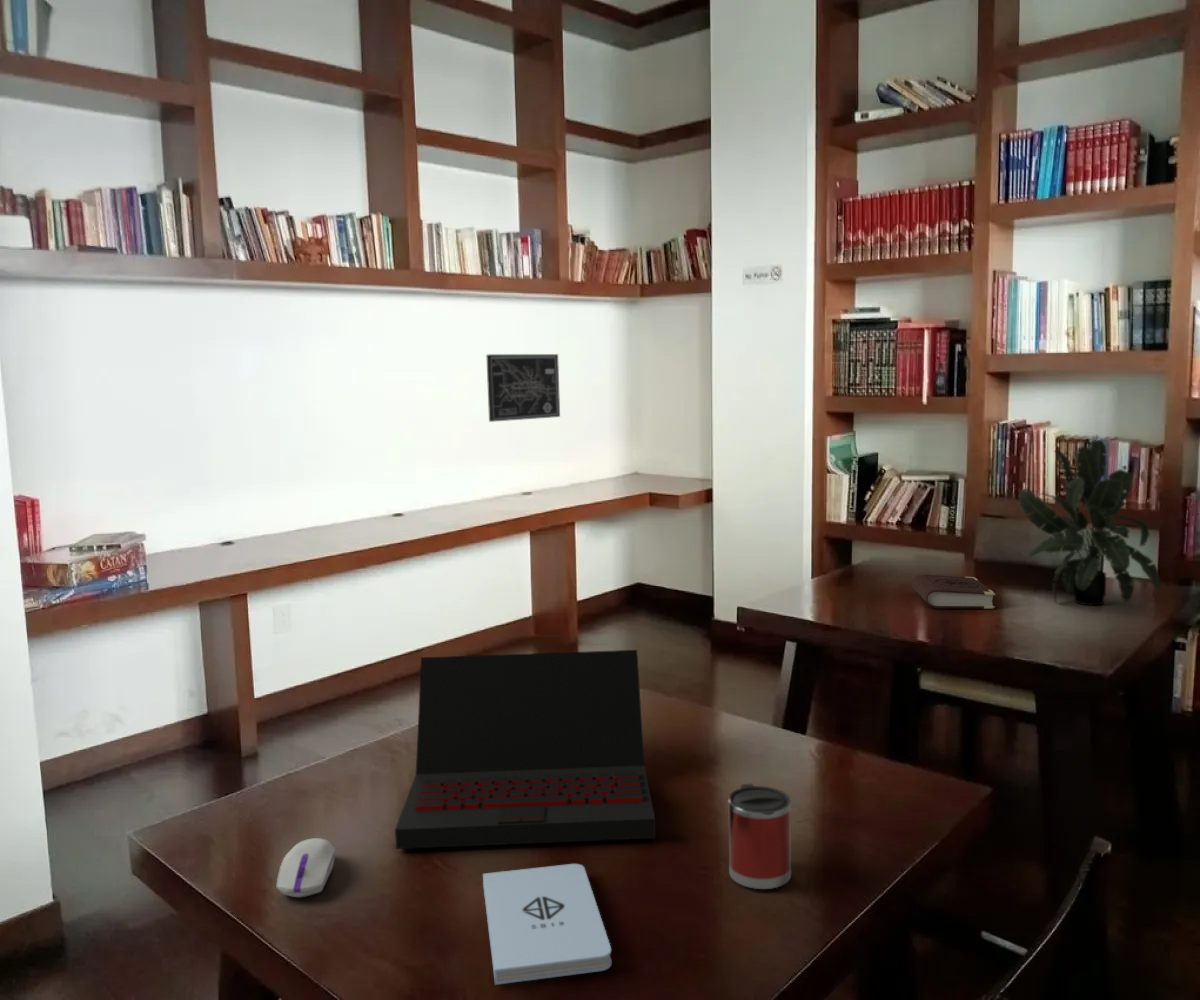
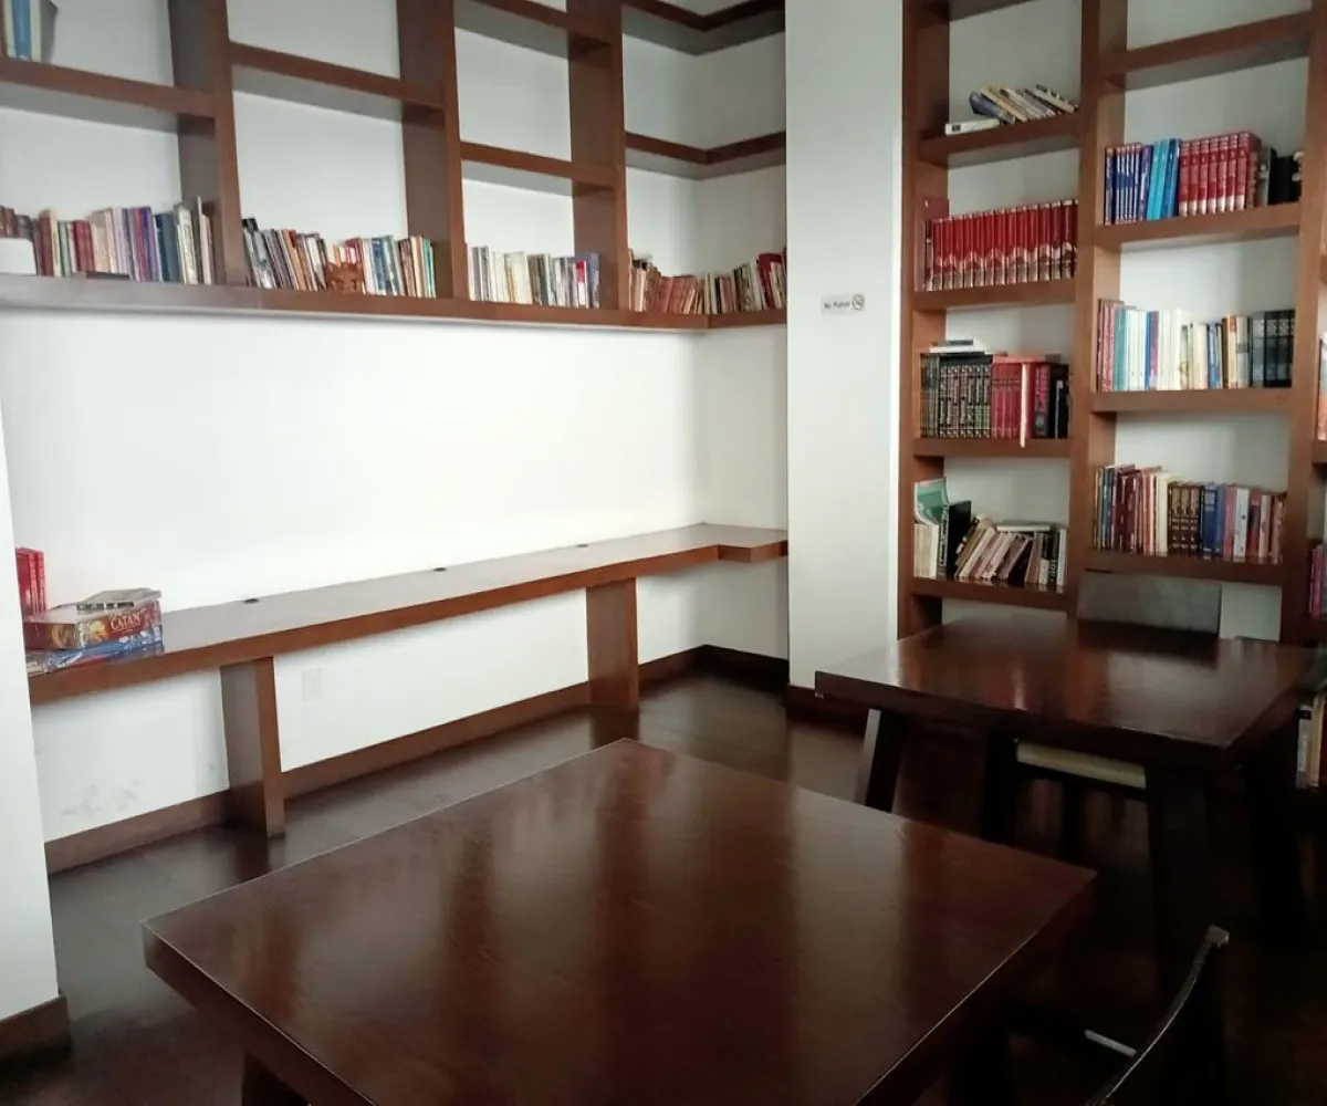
- notepad [482,863,612,986]
- mug [727,783,792,890]
- potted plant [1017,438,1162,606]
- computer mouse [276,837,336,898]
- laptop [394,649,657,850]
- book [911,574,996,610]
- wall art [485,353,561,423]
